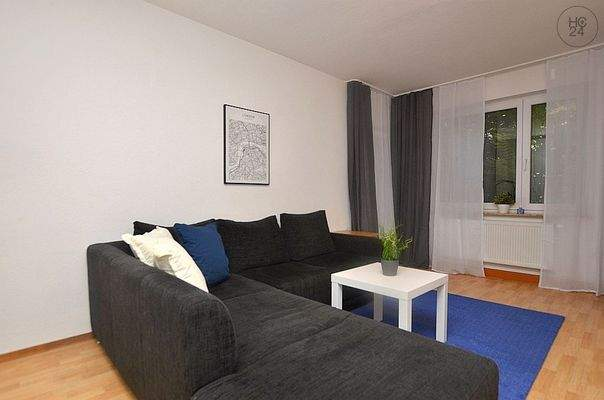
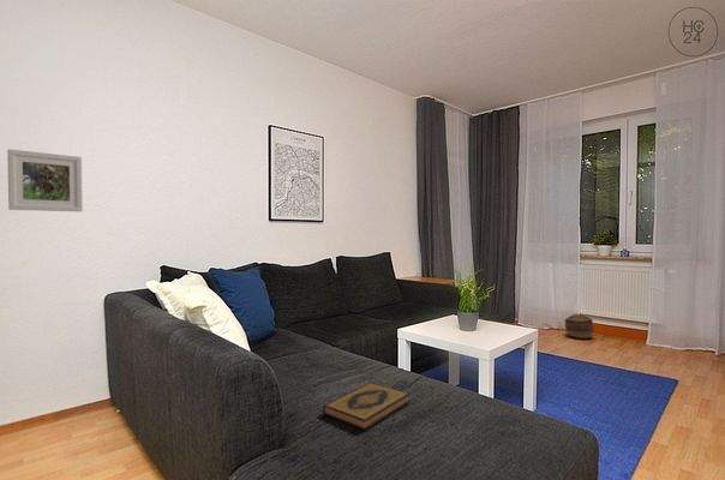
+ hardback book [322,382,412,432]
+ basket [564,313,594,340]
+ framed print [6,148,84,212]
